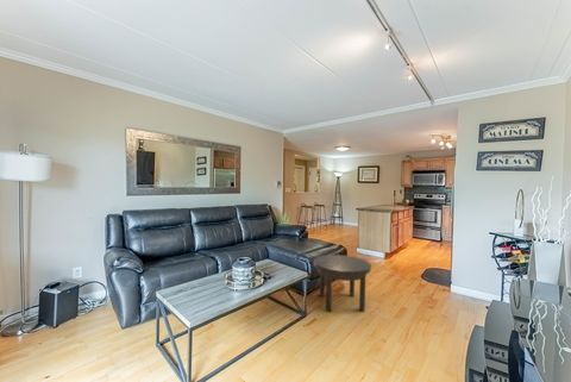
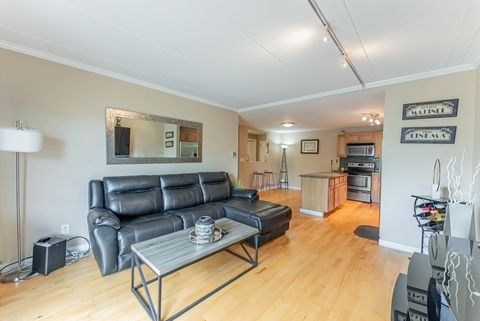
- side table [313,253,372,313]
